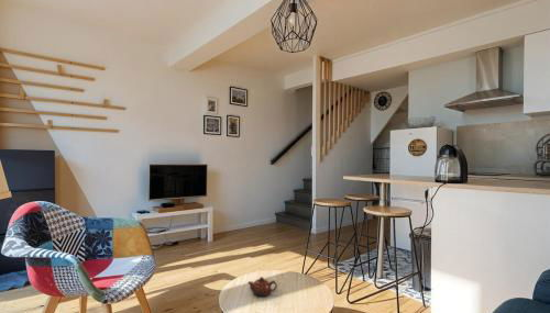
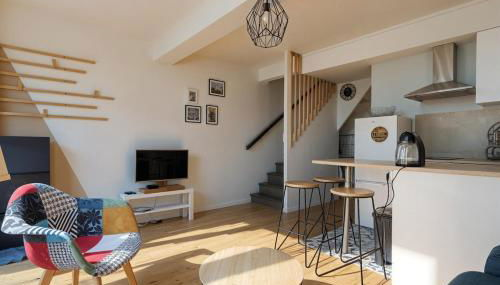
- teapot [246,276,278,298]
